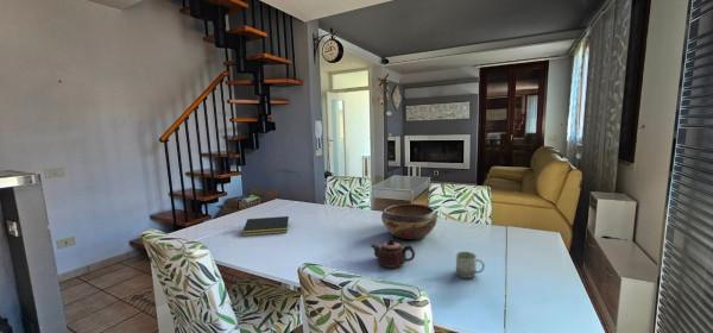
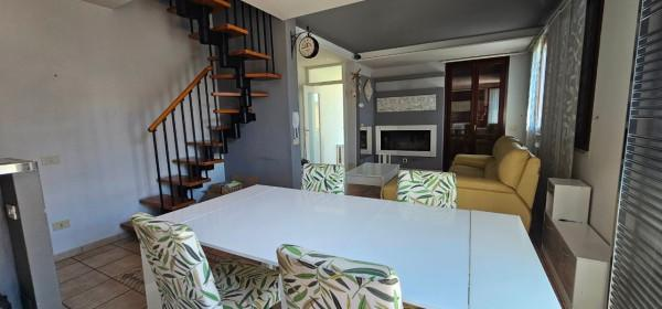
- notepad [241,215,290,237]
- decorative bowl [380,202,438,240]
- teapot [371,238,416,269]
- cup [455,251,486,279]
